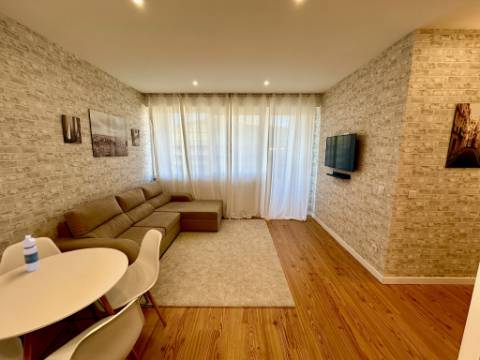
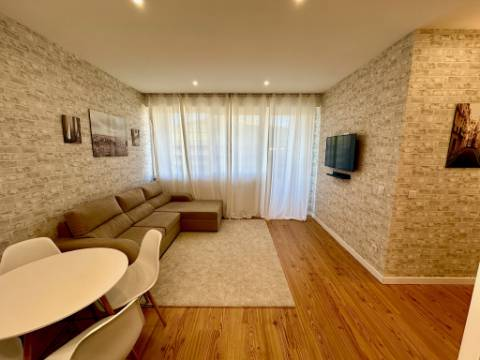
- water bottle [21,234,41,272]
